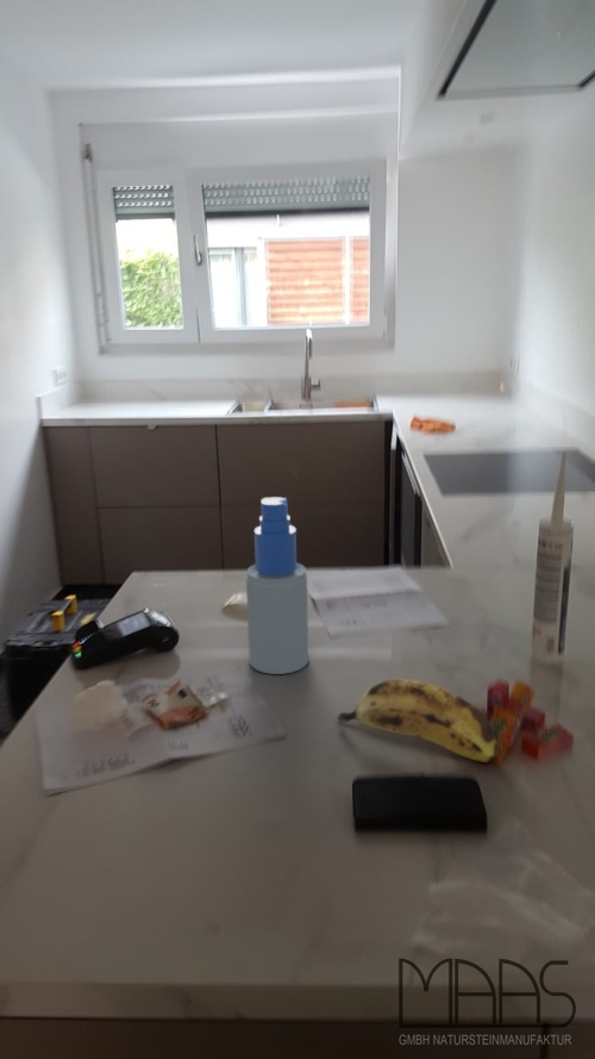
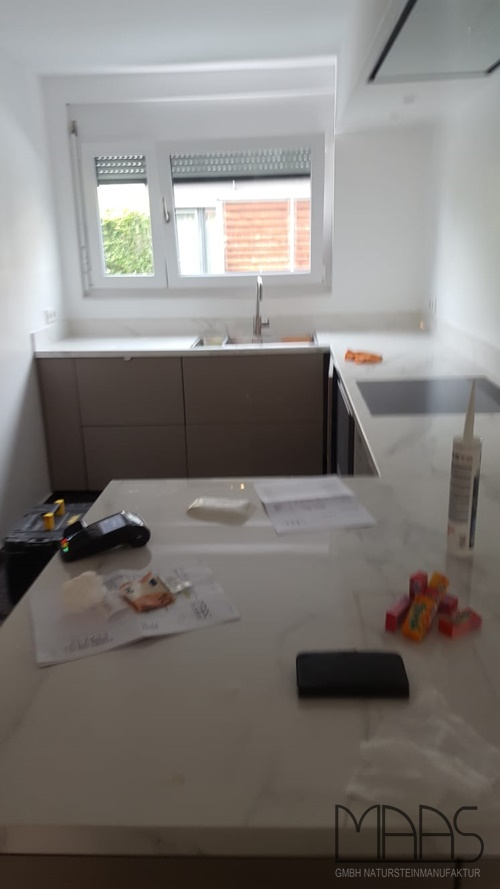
- banana [336,678,500,764]
- spray bottle [245,496,309,675]
